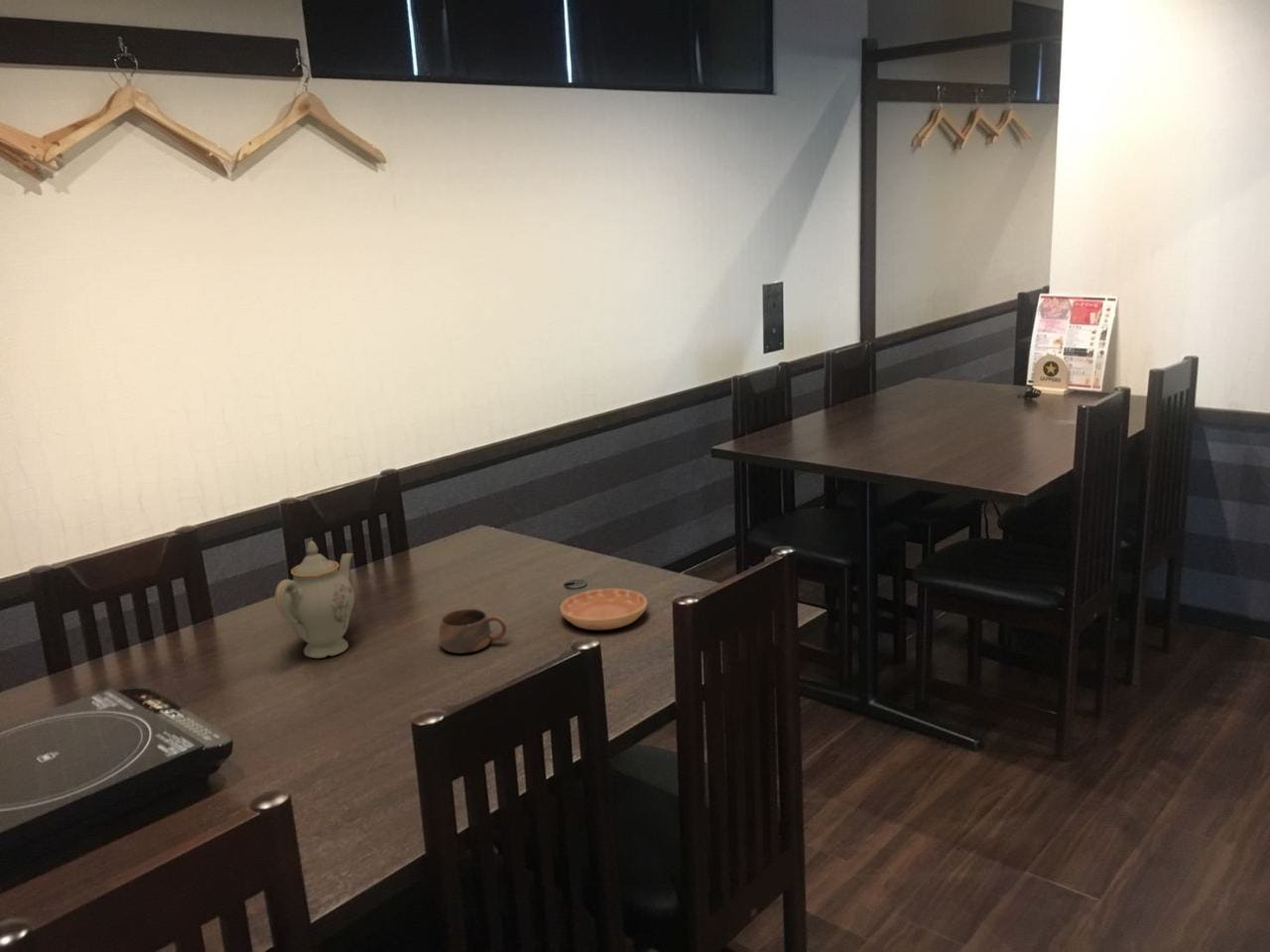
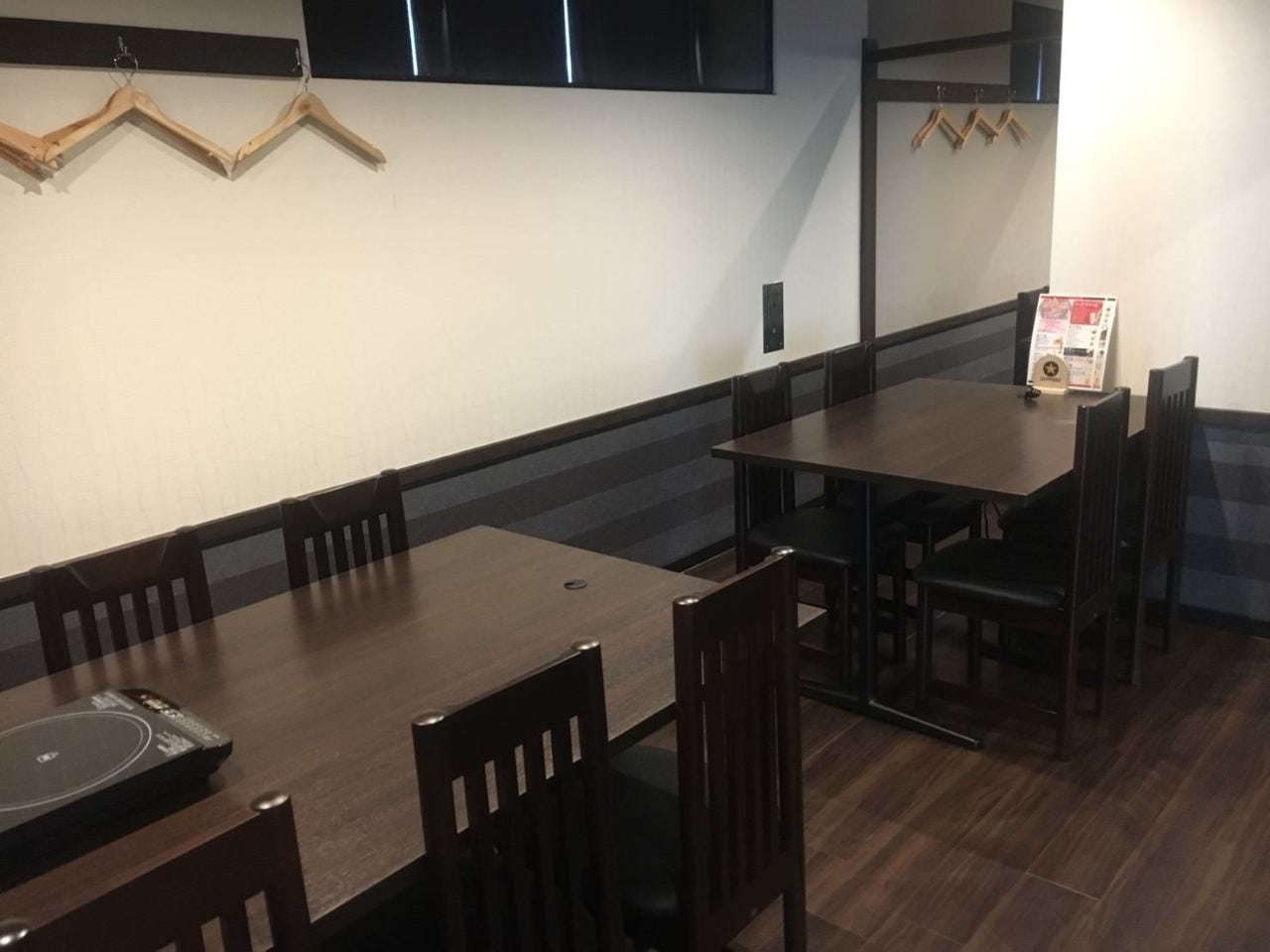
- saucer [560,587,648,631]
- chinaware [274,540,355,659]
- cup [438,608,508,654]
